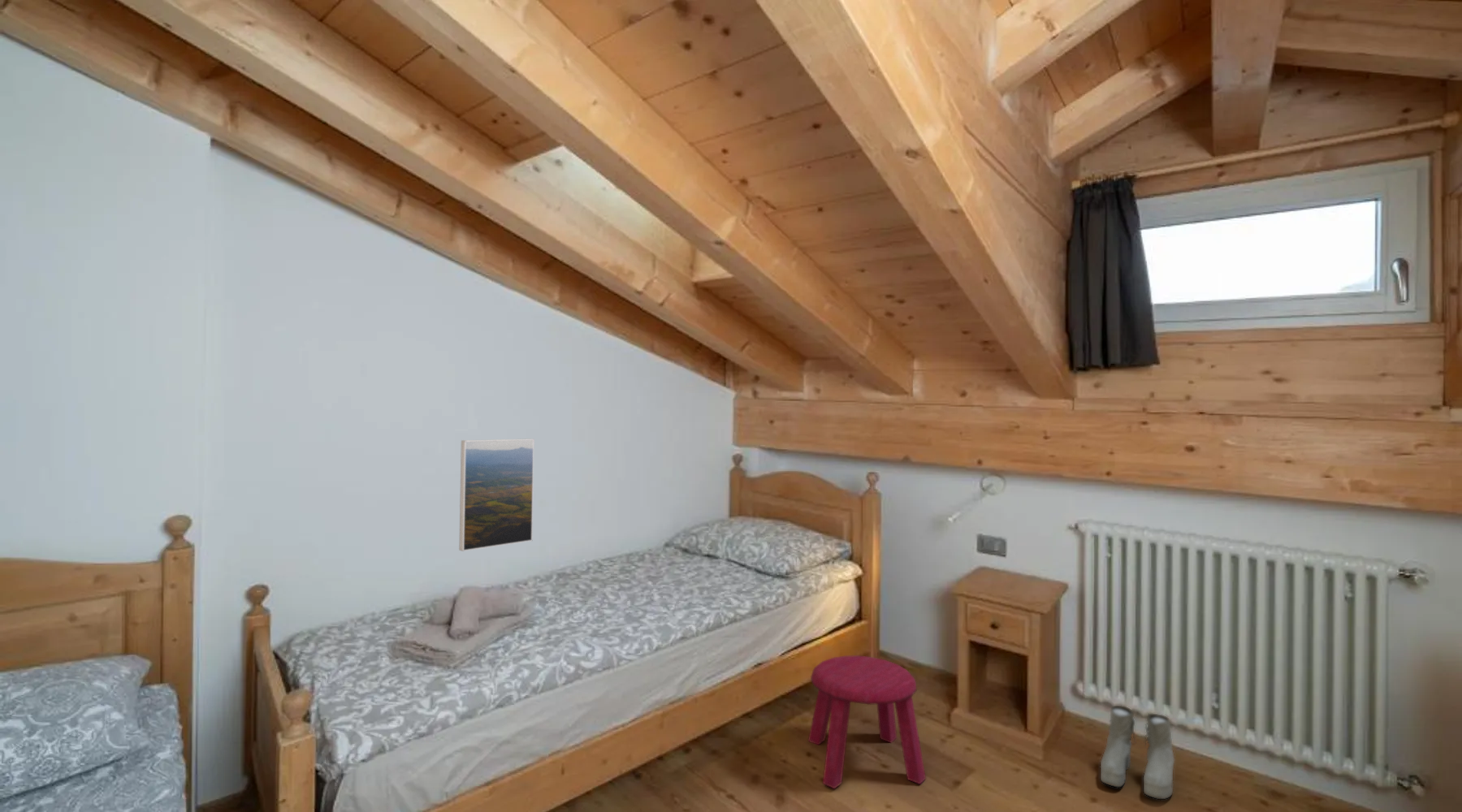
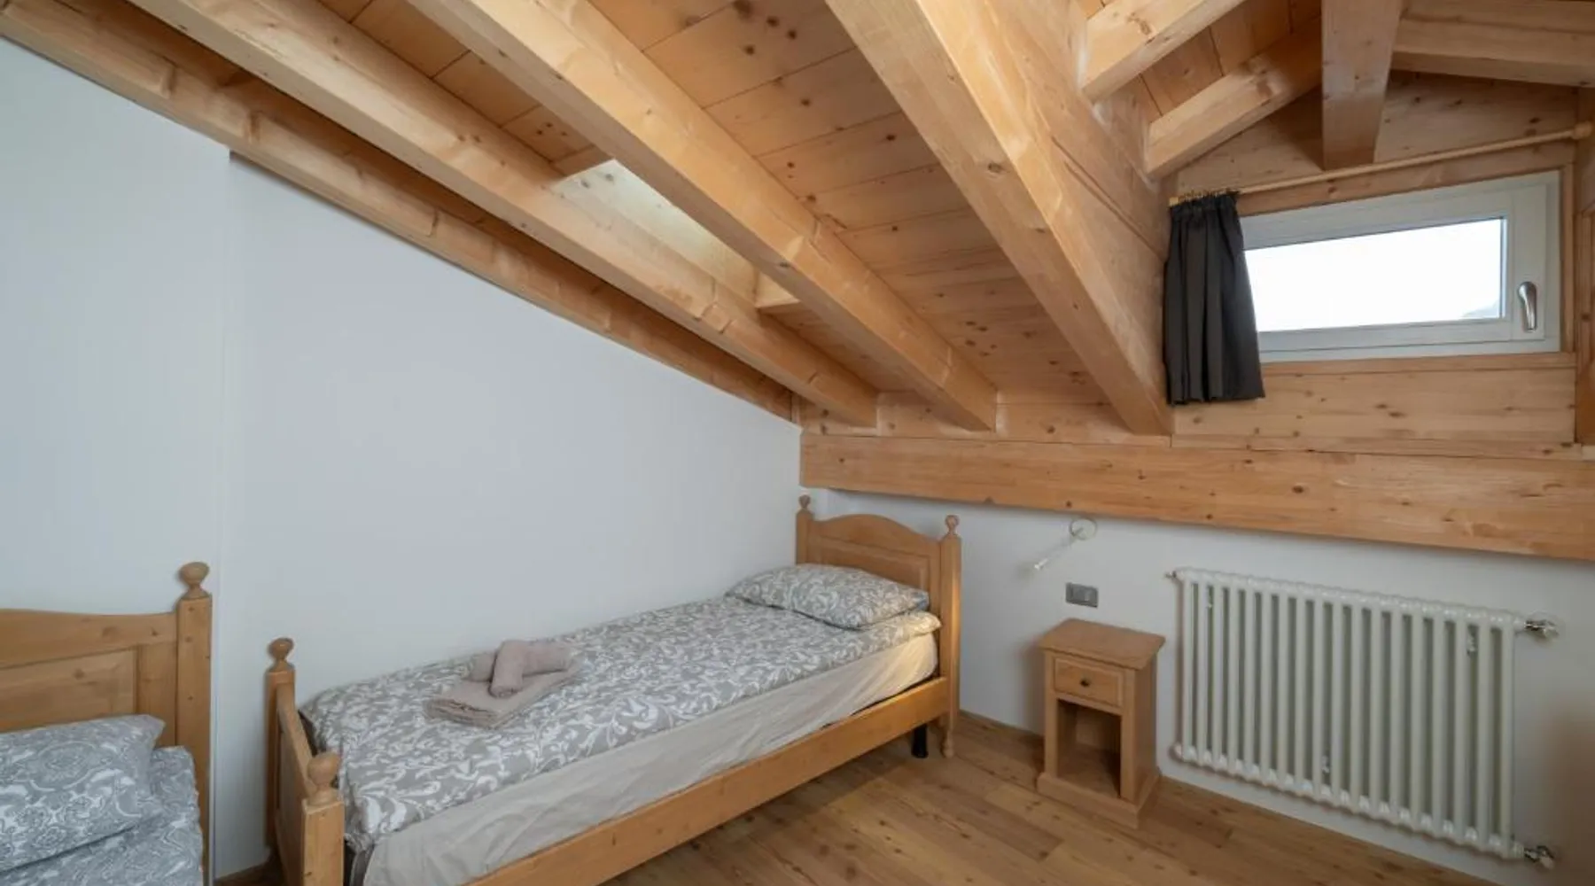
- boots [1100,705,1175,800]
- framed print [458,438,535,552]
- stool [807,654,927,789]
